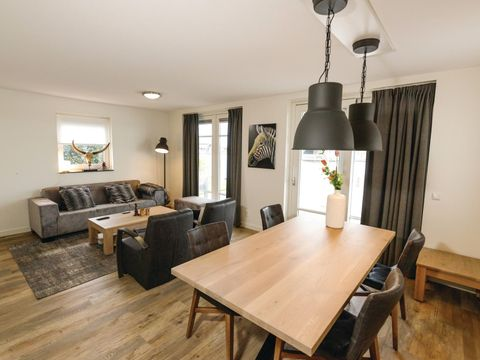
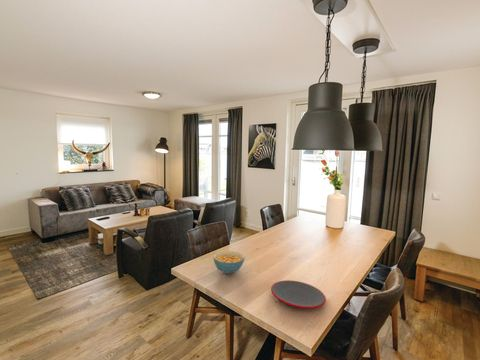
+ plate [270,279,327,310]
+ cereal bowl [212,250,246,274]
